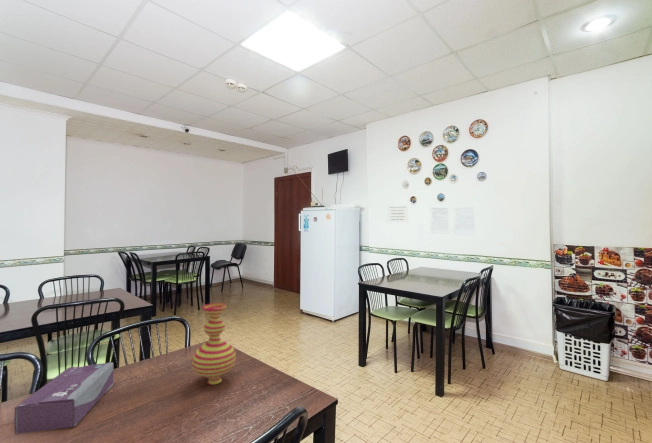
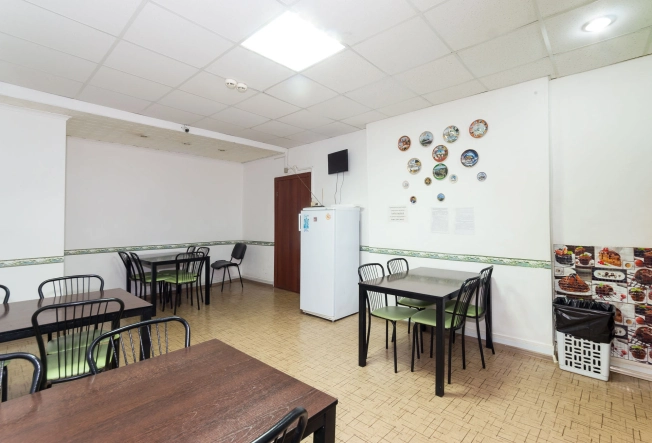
- tissue box [13,361,114,435]
- vase [191,302,237,386]
